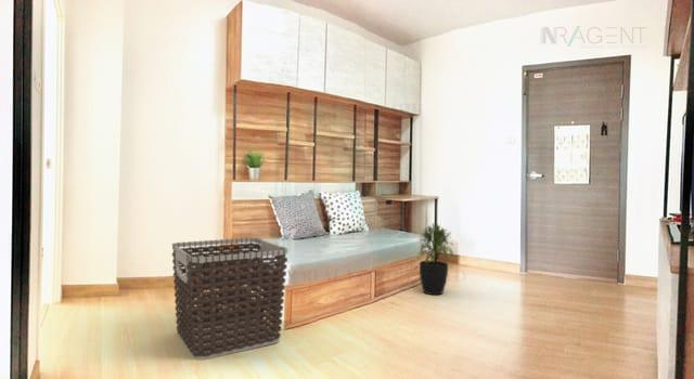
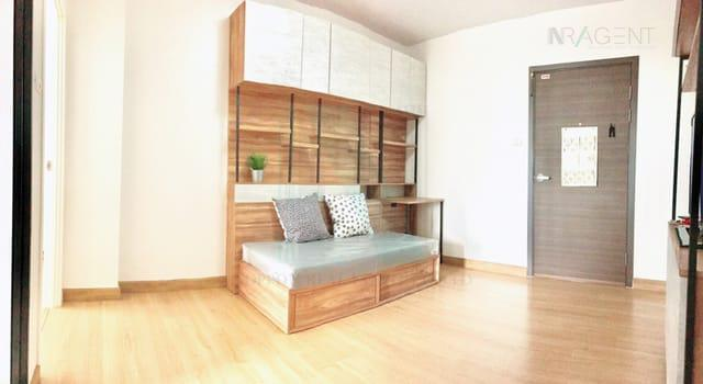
- potted plant [415,222,457,296]
- clothes hamper [171,236,288,362]
